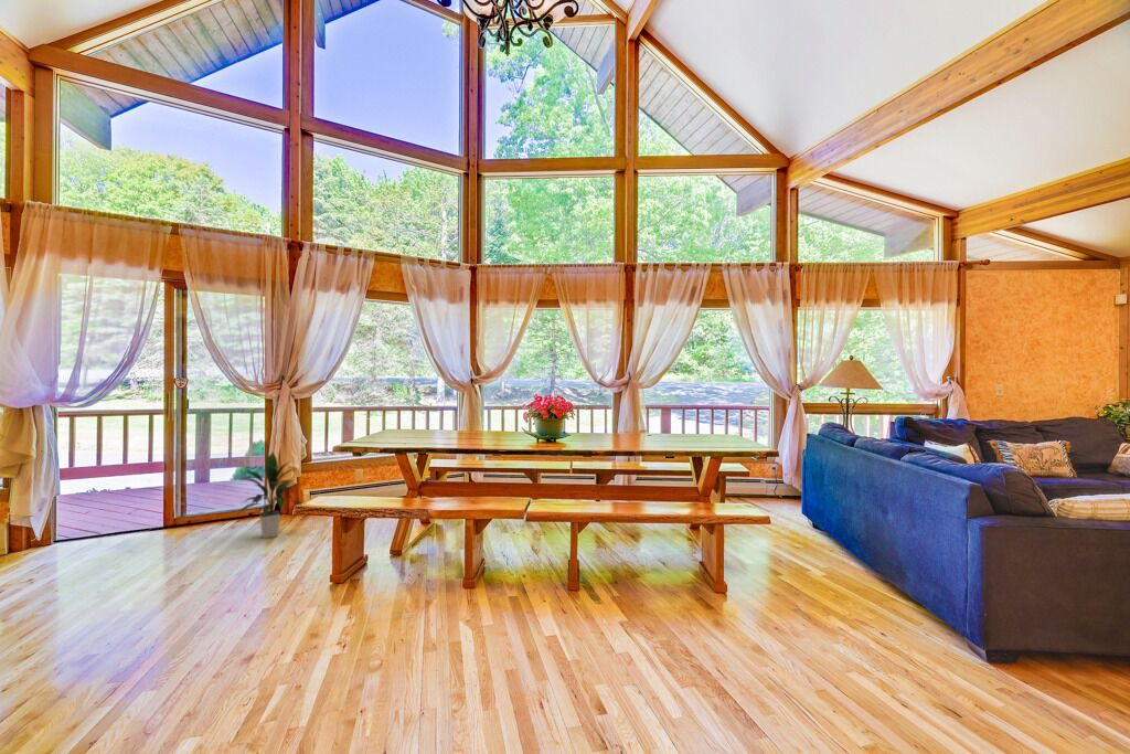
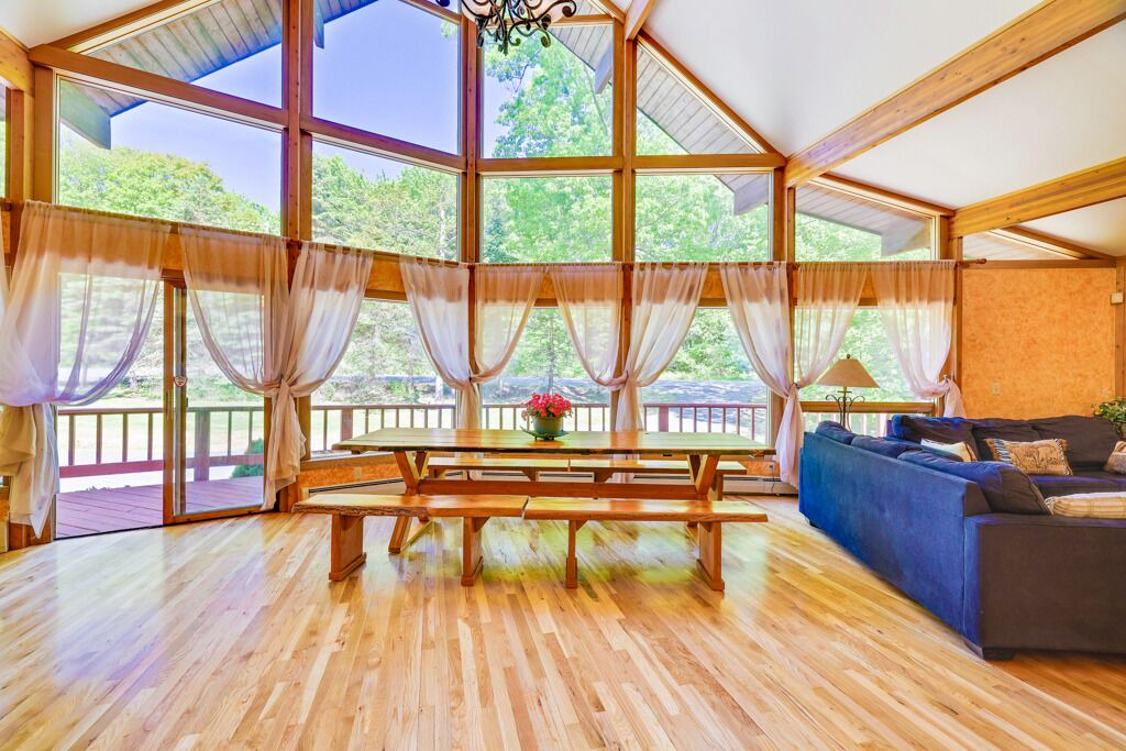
- indoor plant [233,450,303,540]
